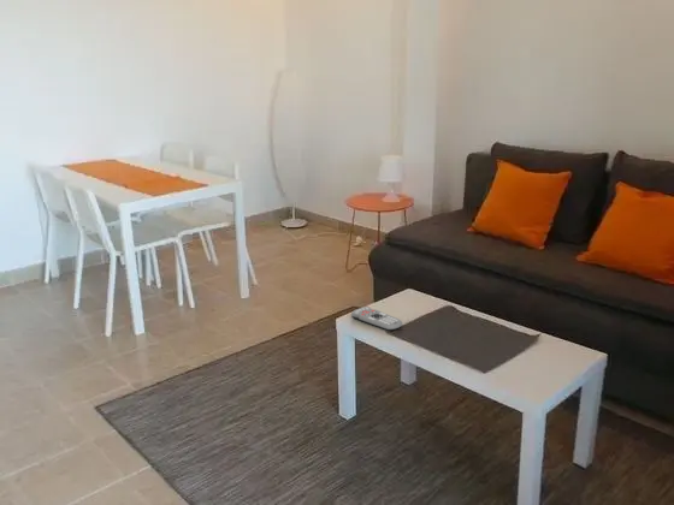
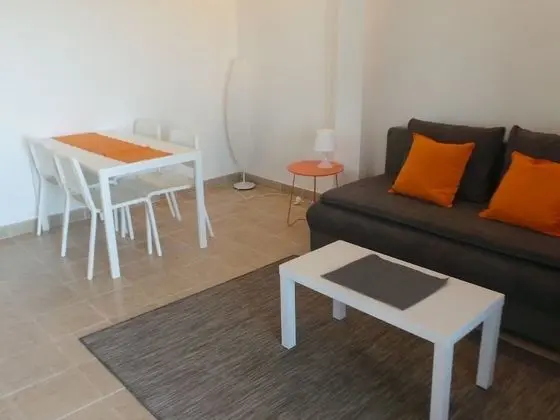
- remote control [350,305,403,332]
